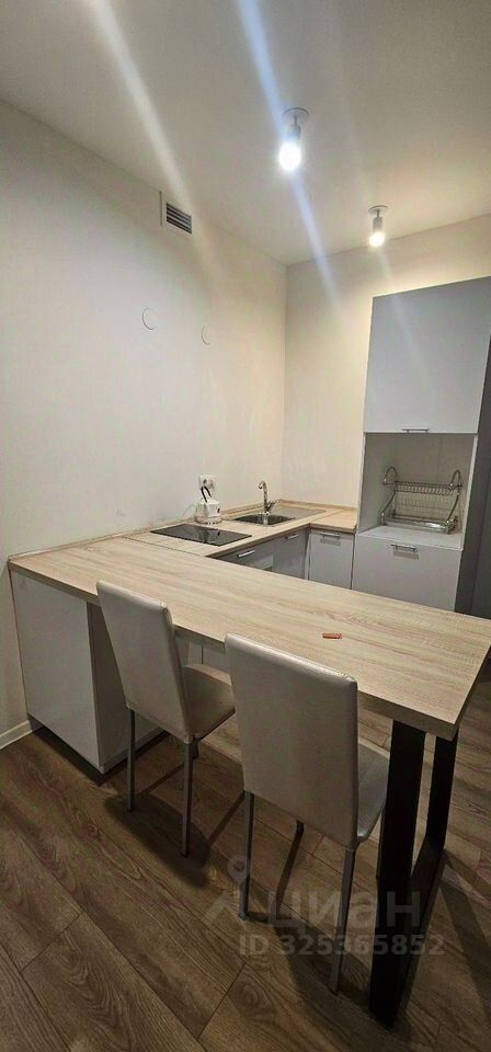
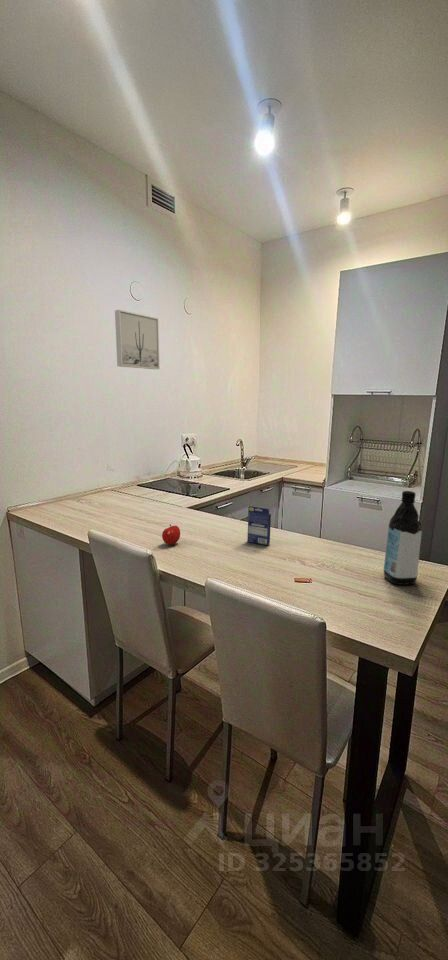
+ wall art [114,309,160,370]
+ apple [161,523,181,546]
+ small box [246,505,272,546]
+ water bottle [383,490,424,586]
